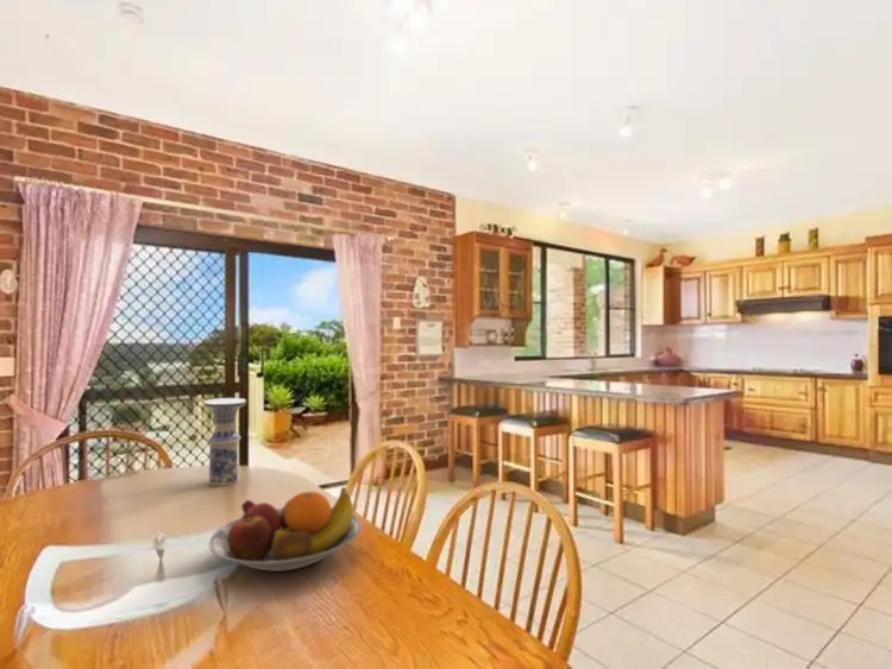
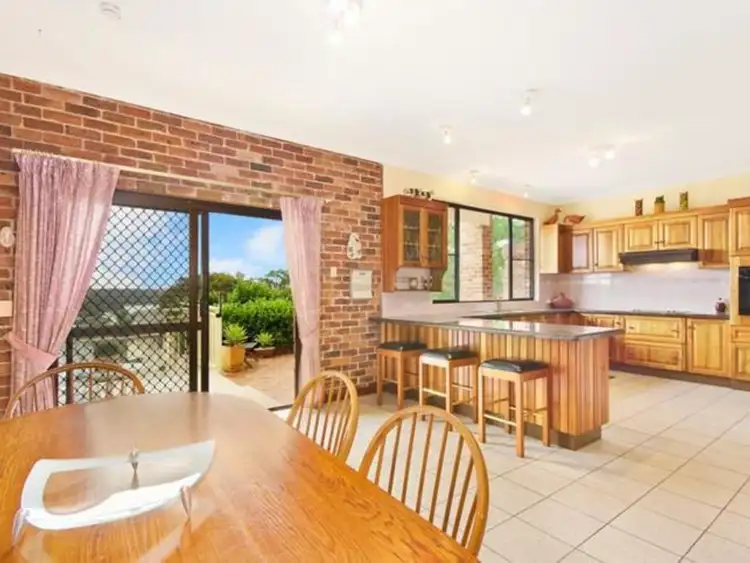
- vase [202,397,247,487]
- fruit bowl [208,486,363,573]
